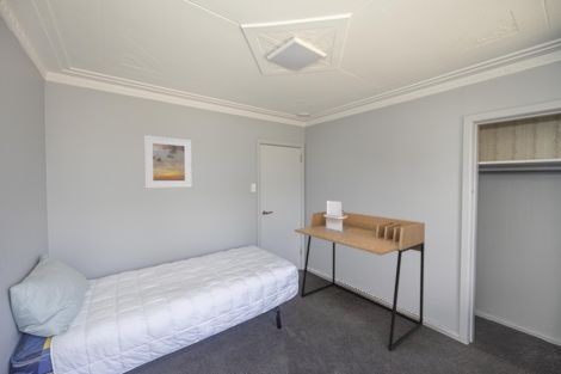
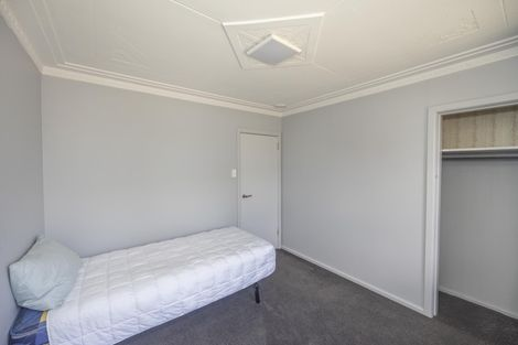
- letter holder [320,200,352,233]
- desk [294,210,426,352]
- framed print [143,134,193,189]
